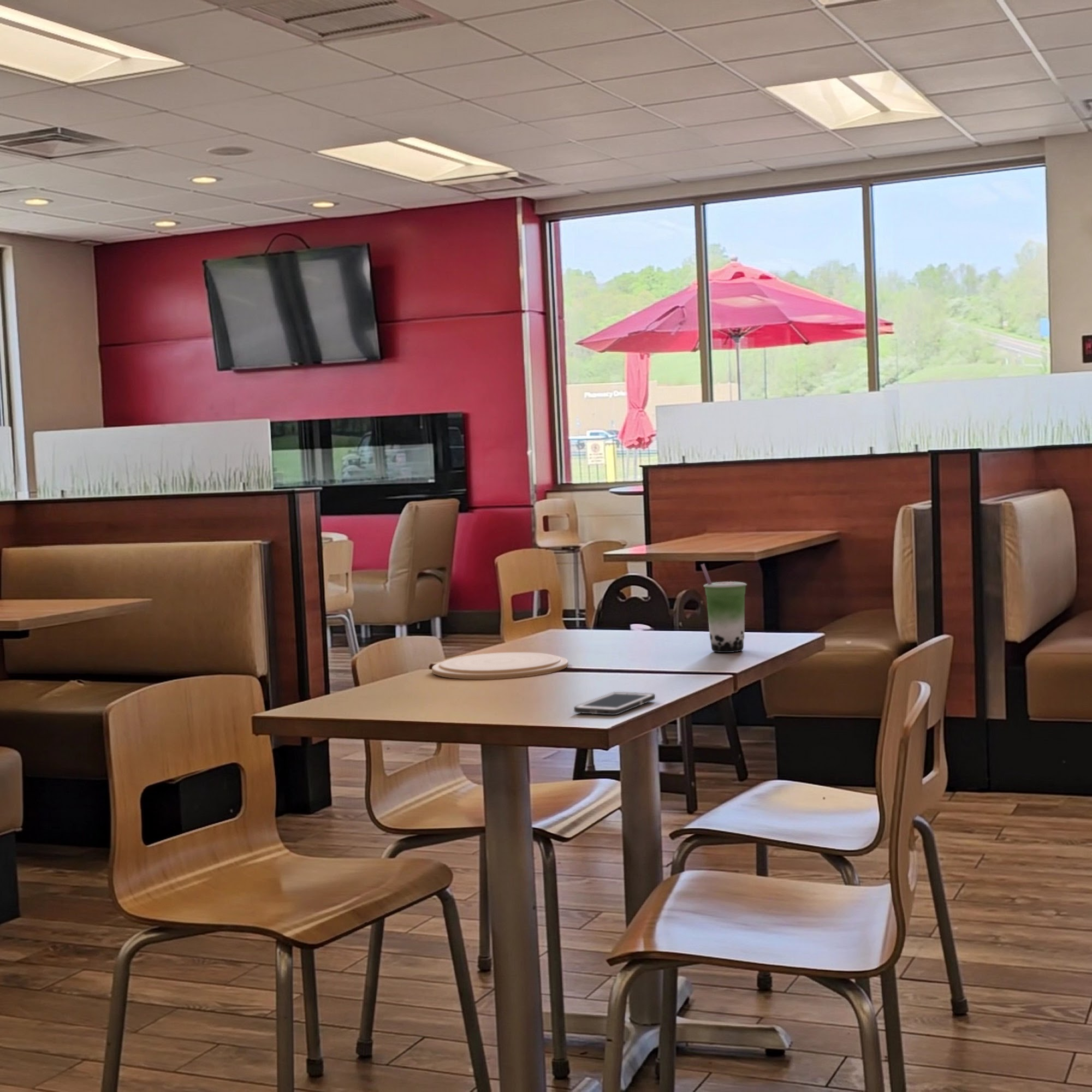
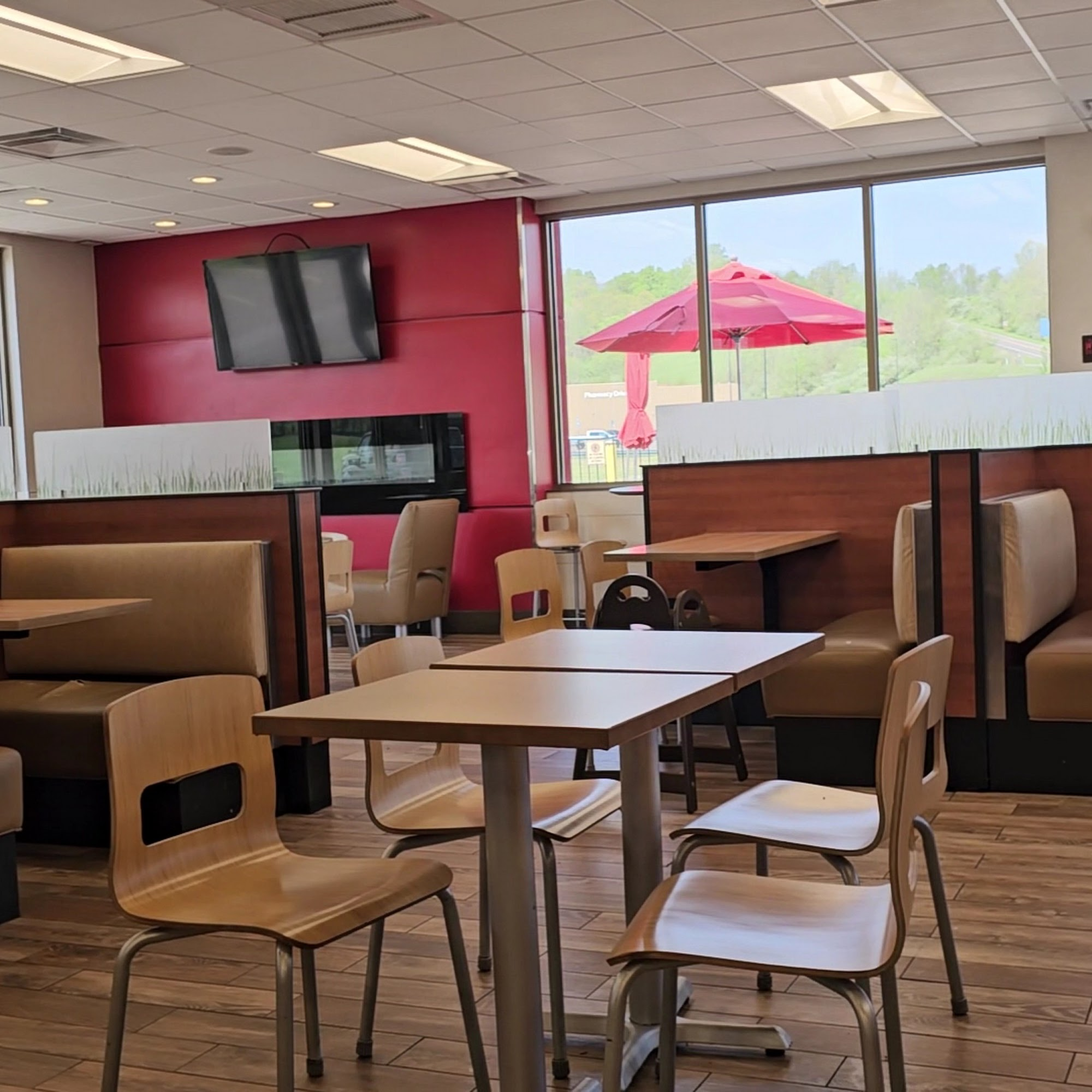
- plate [431,652,569,680]
- cell phone [573,691,656,716]
- beverage cup [700,563,747,653]
